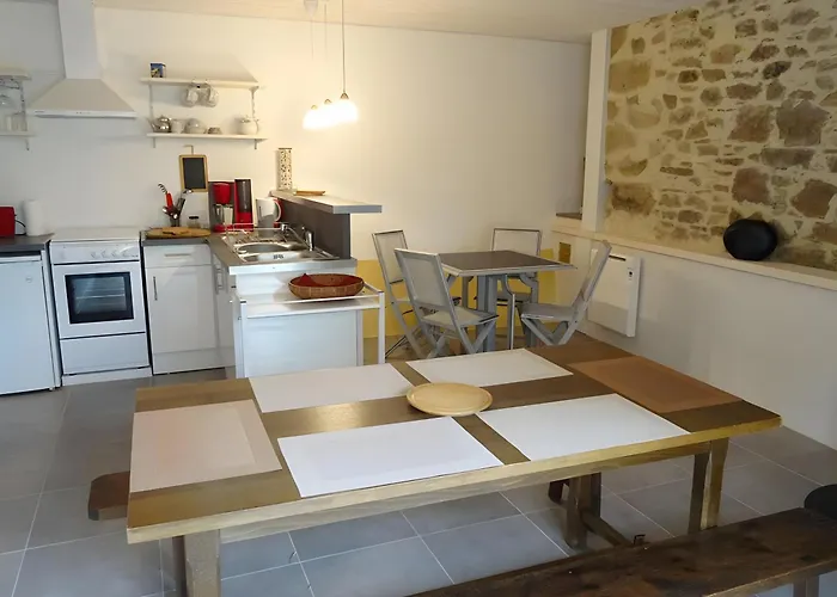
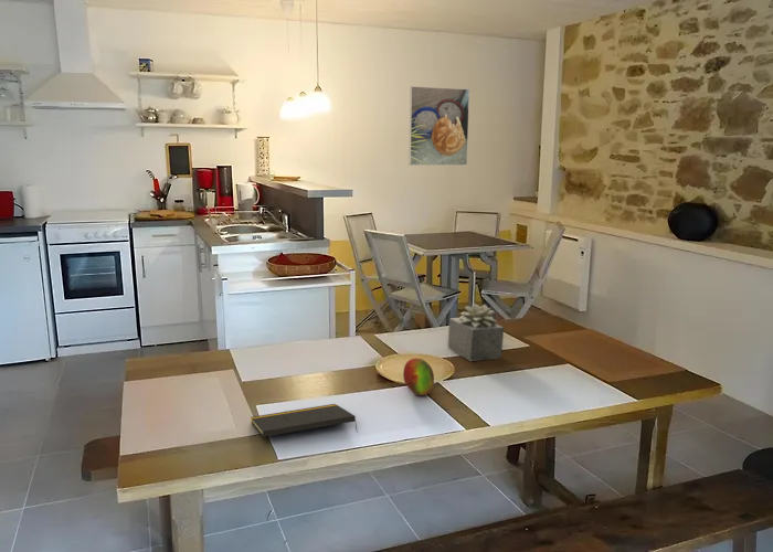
+ succulent plant [447,302,505,362]
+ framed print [407,85,470,167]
+ fruit [402,358,435,396]
+ notepad [250,403,358,438]
